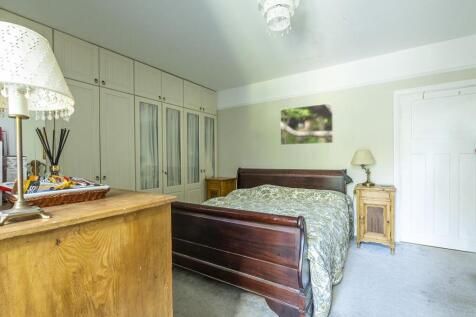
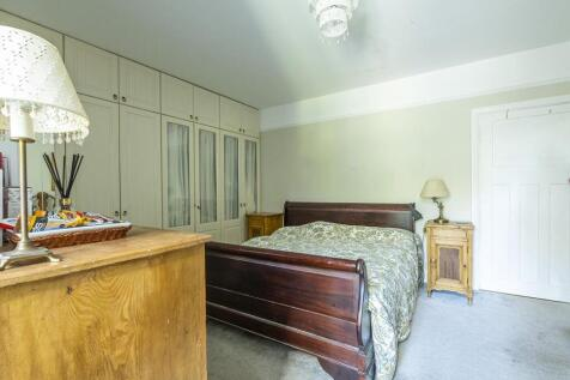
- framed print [279,102,334,146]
